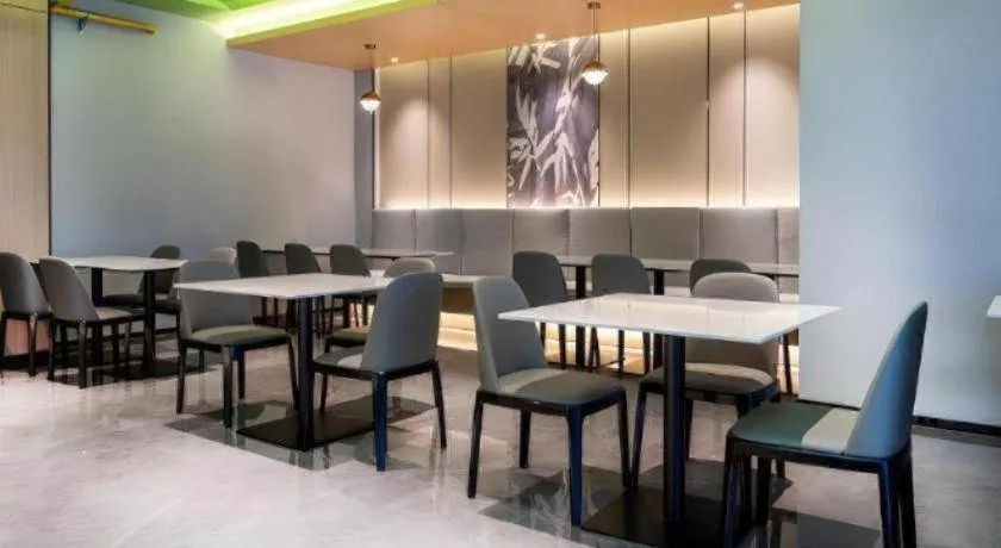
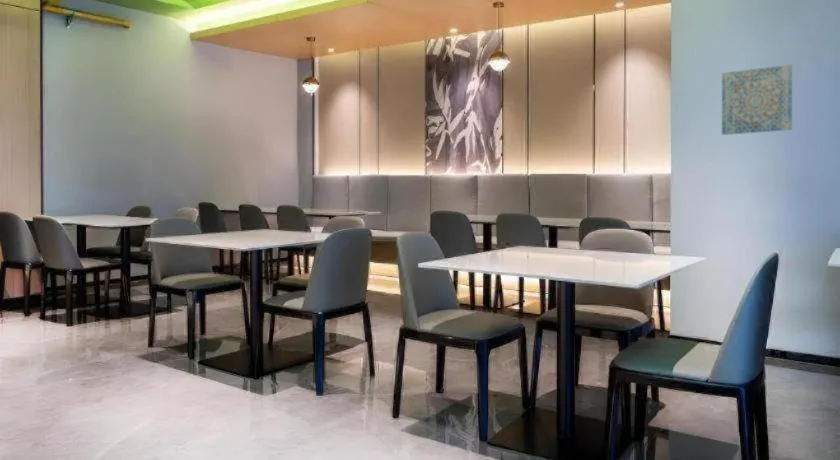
+ wall art [721,63,793,136]
